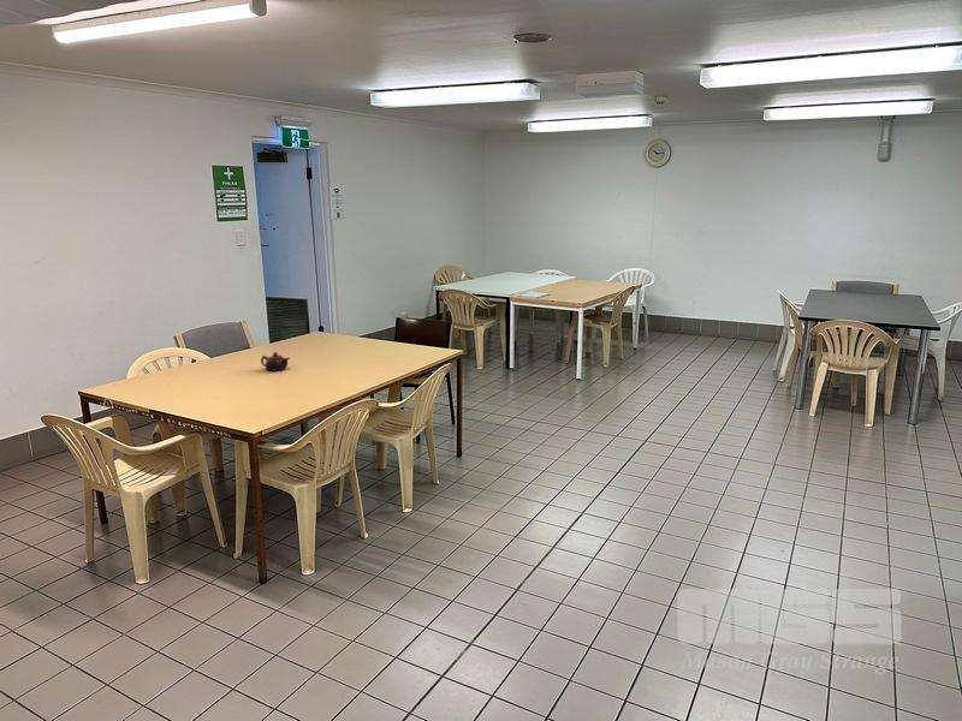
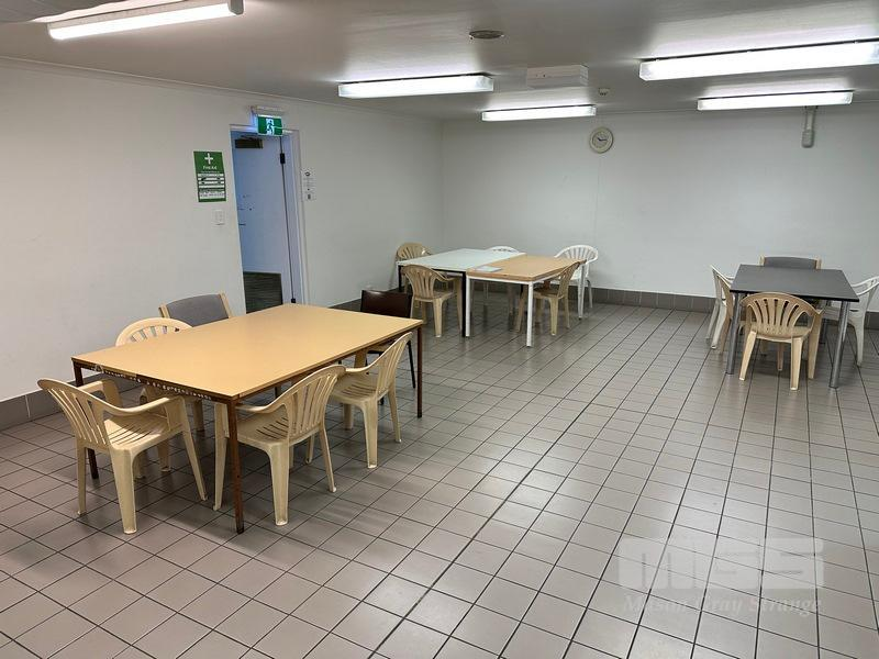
- teapot [260,351,291,373]
